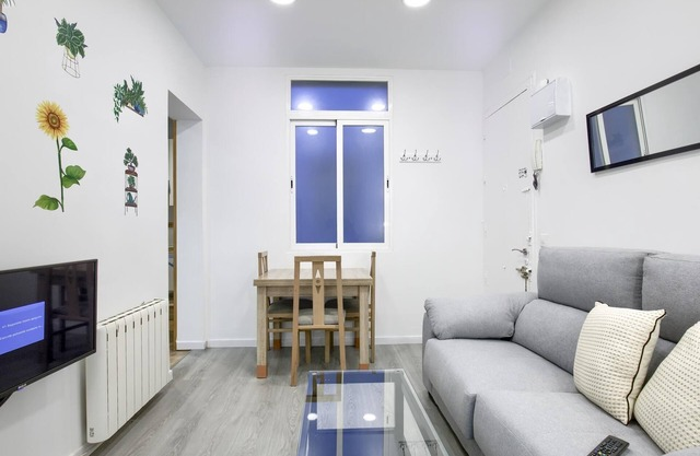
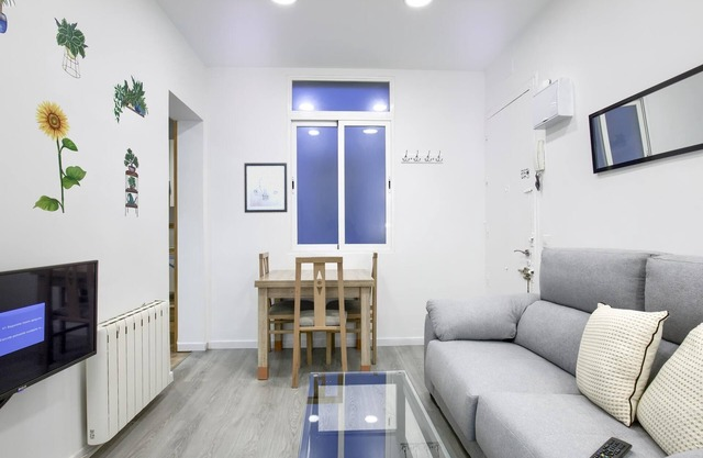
+ wall art [243,161,289,214]
